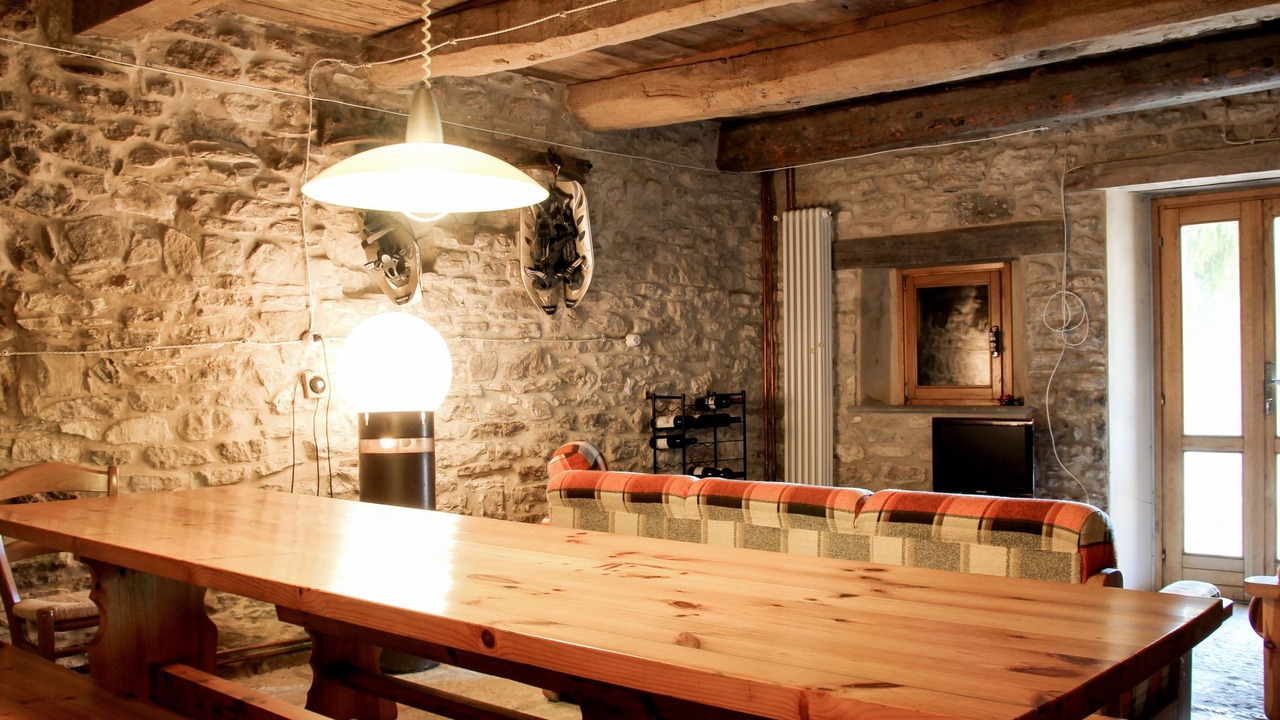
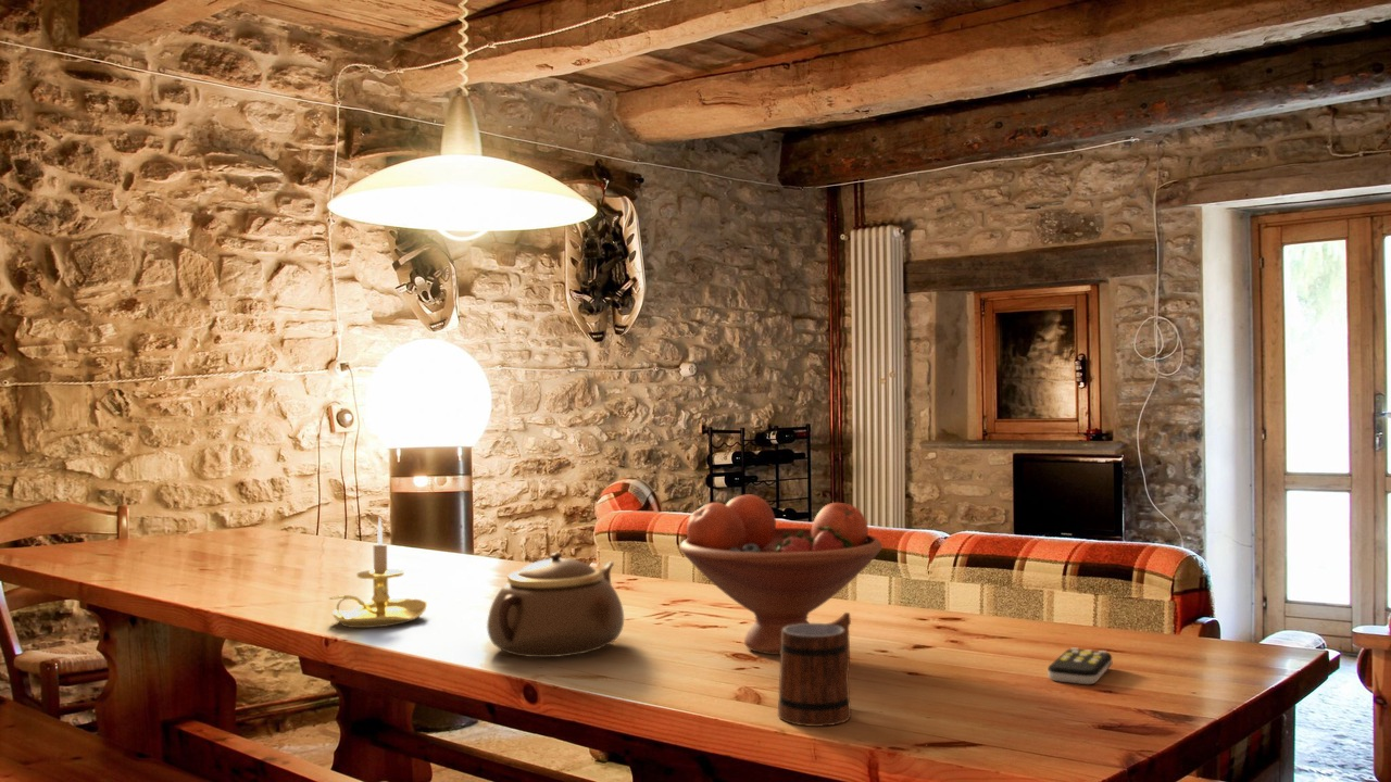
+ fruit bowl [679,493,884,656]
+ teapot [486,552,625,658]
+ candle holder [328,516,428,629]
+ mug [777,611,852,728]
+ remote control [1047,646,1113,685]
